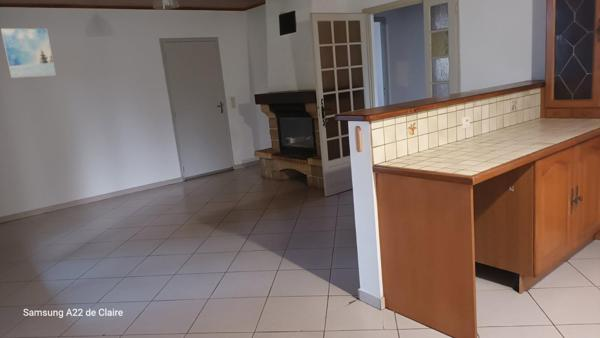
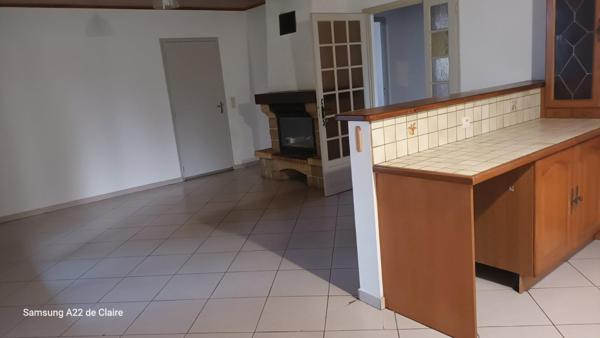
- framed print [0,28,57,79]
